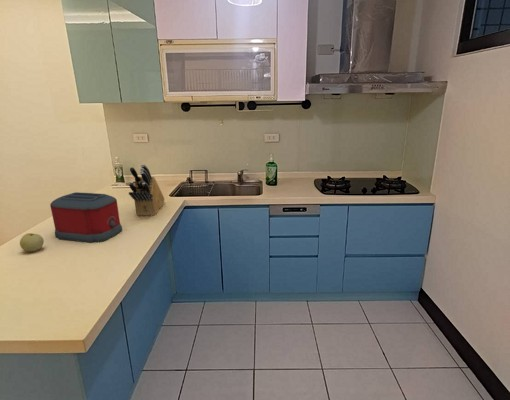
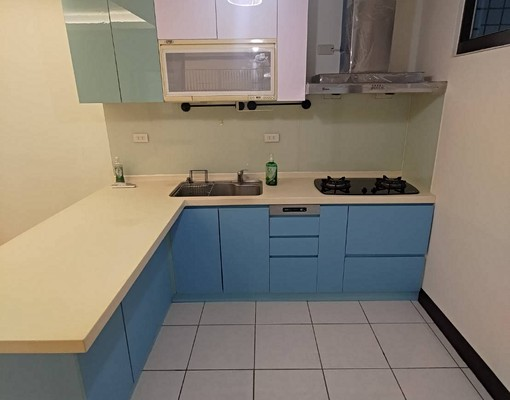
- toaster [49,191,123,244]
- apple [19,232,45,253]
- knife block [127,163,165,217]
